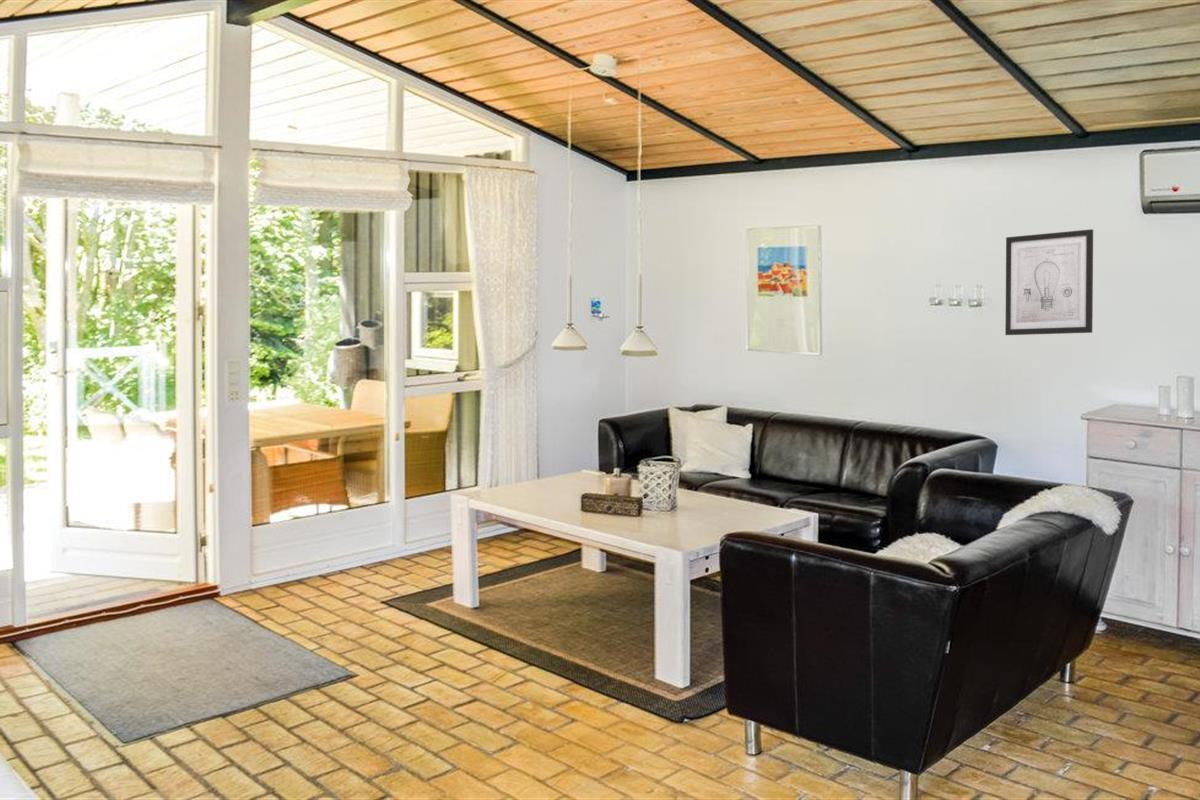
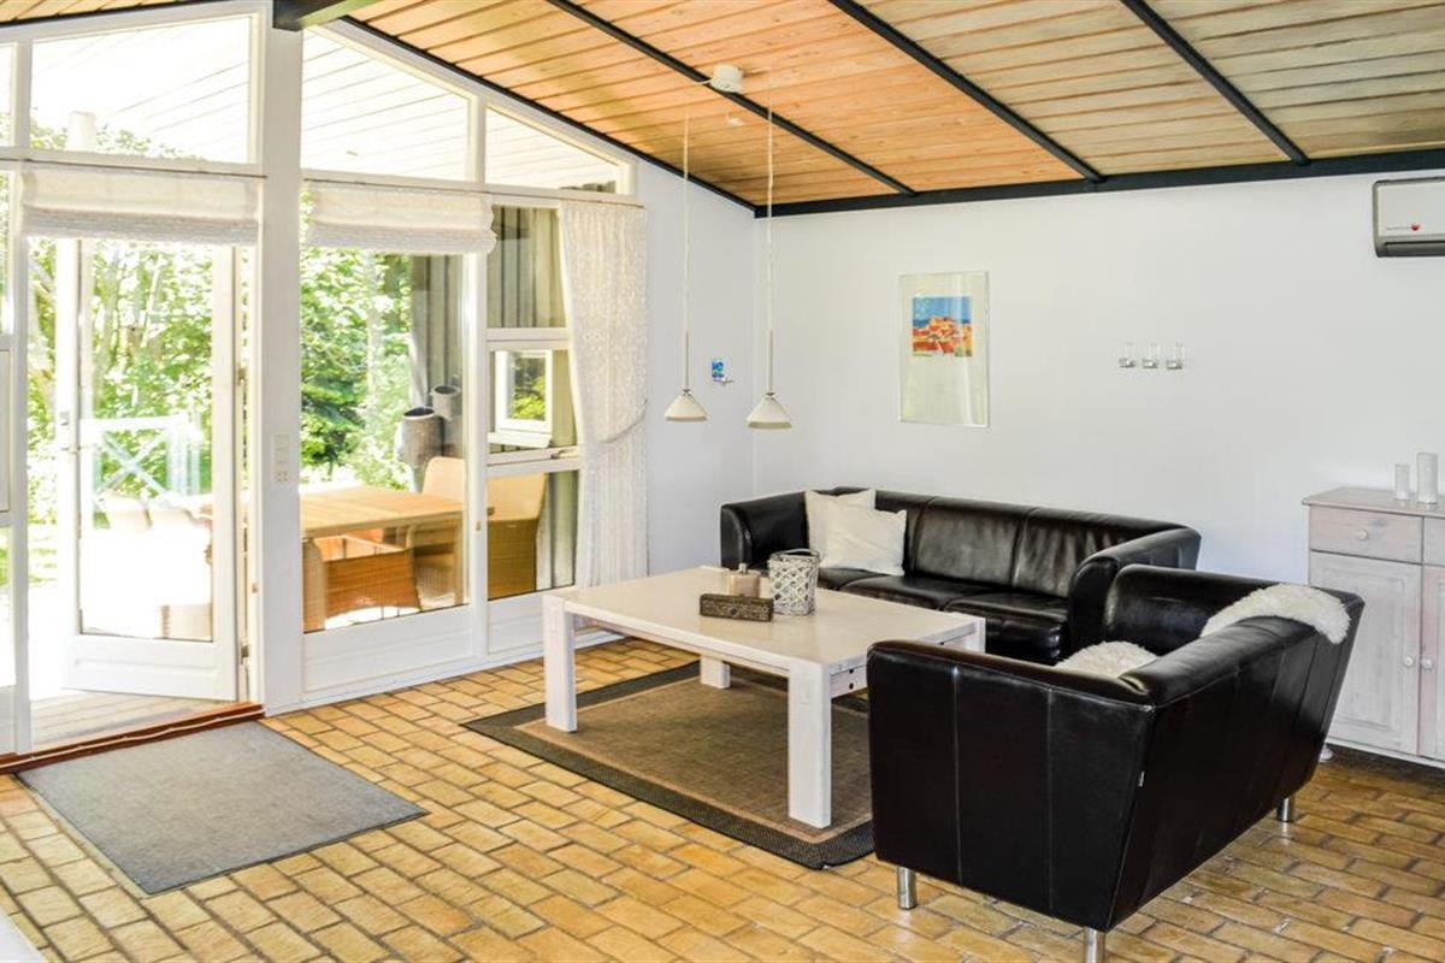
- wall art [1004,228,1094,336]
